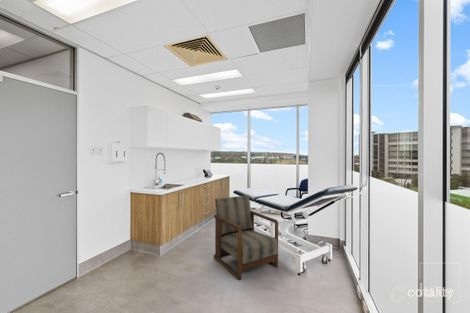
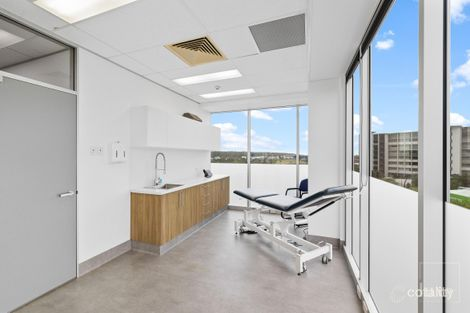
- armchair [213,194,279,281]
